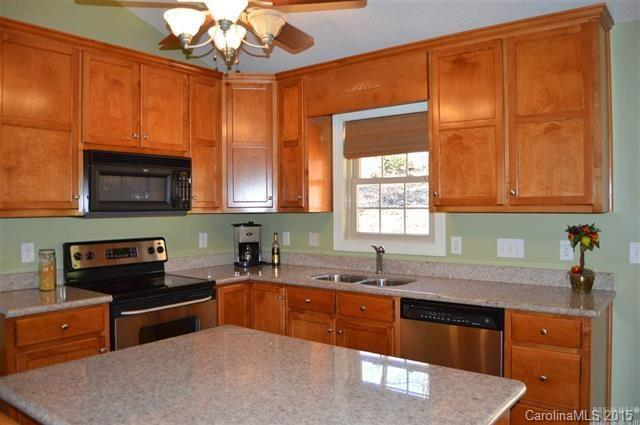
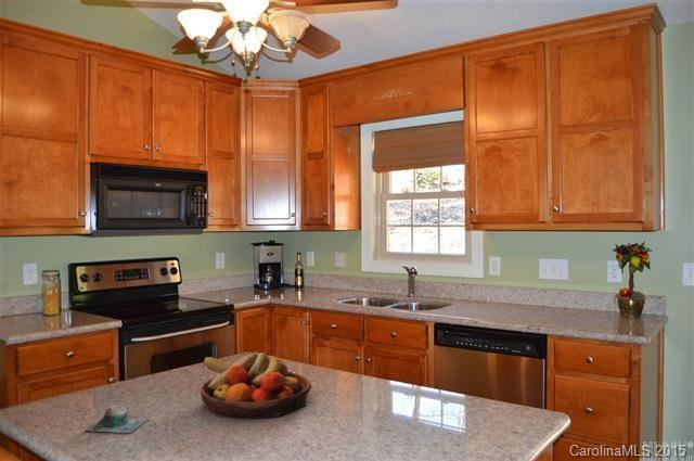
+ mug [85,405,149,434]
+ fruit bowl [200,350,312,419]
